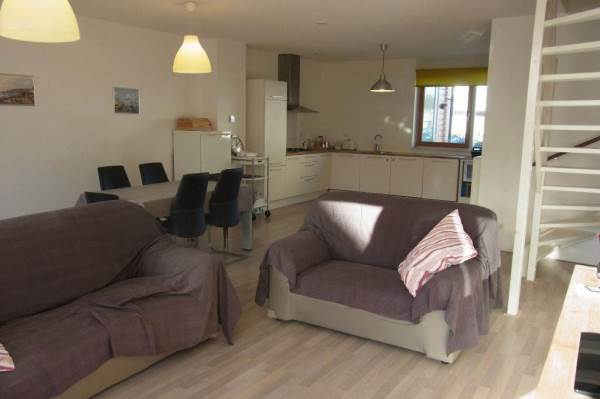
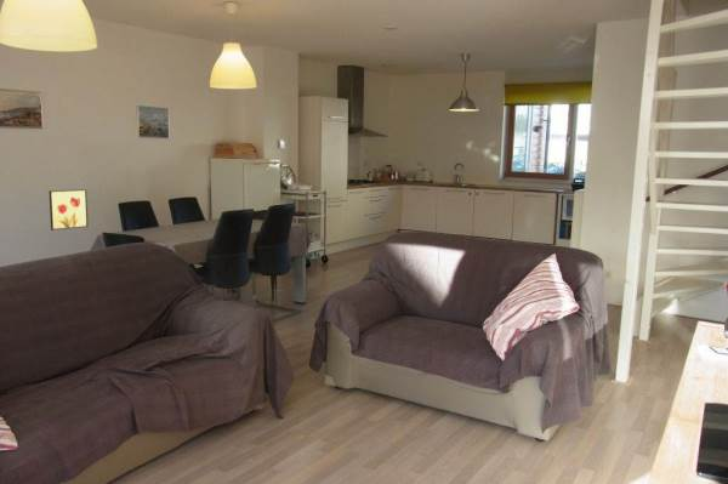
+ wall art [49,188,90,232]
